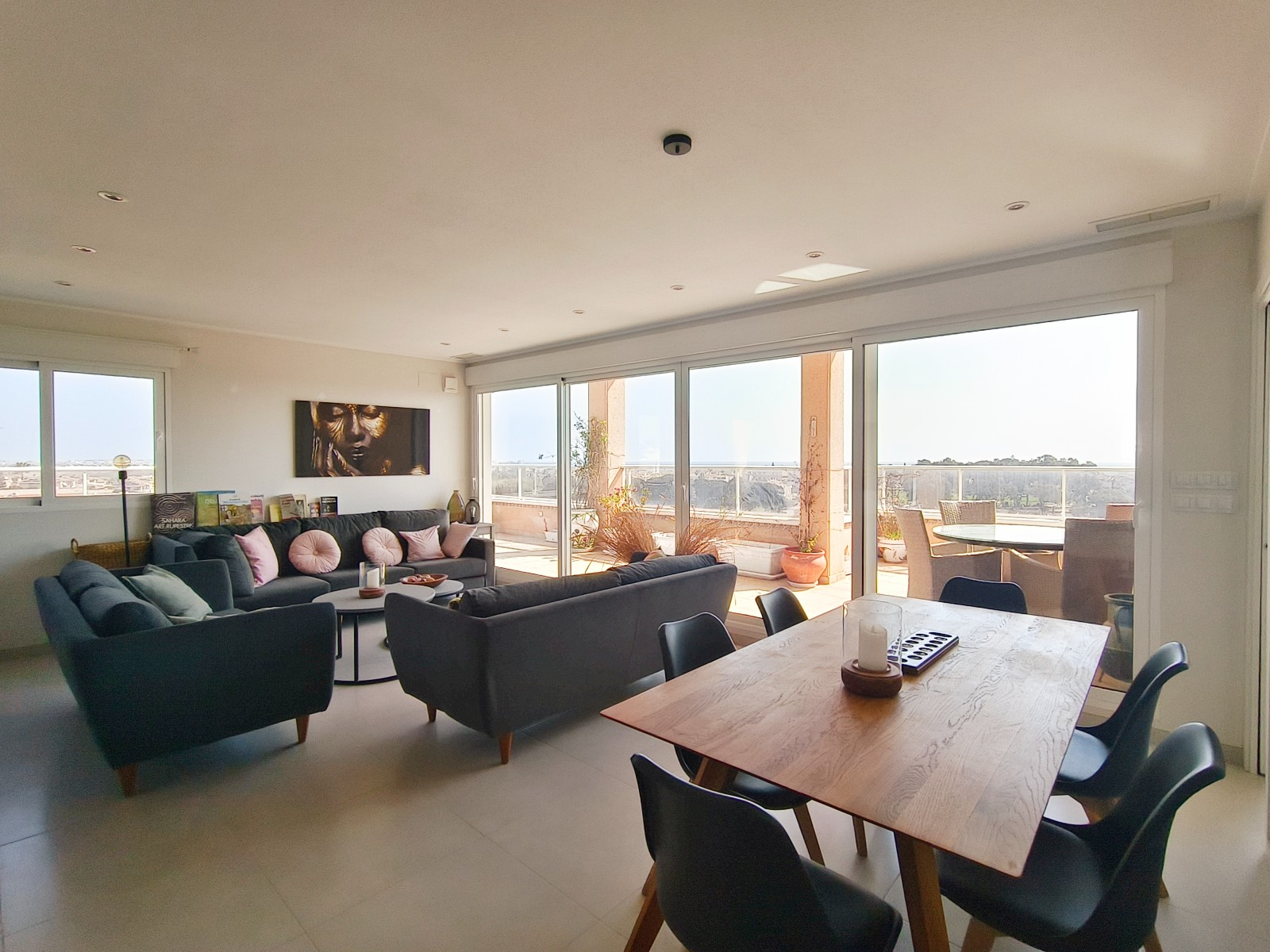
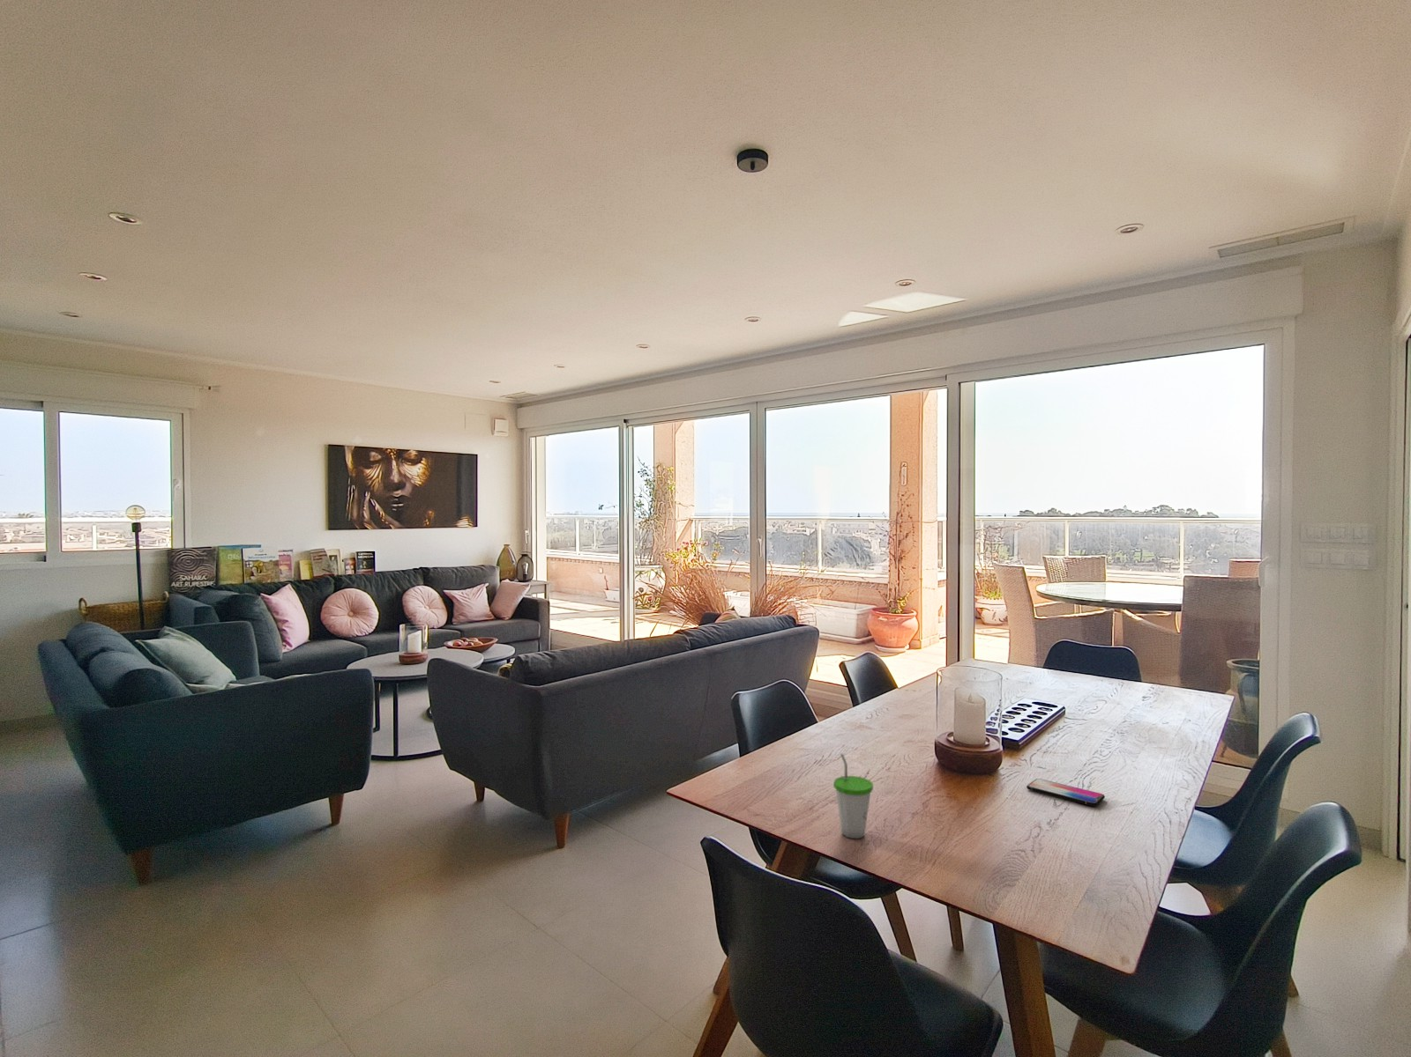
+ cup [832,753,874,839]
+ smartphone [1025,778,1105,807]
